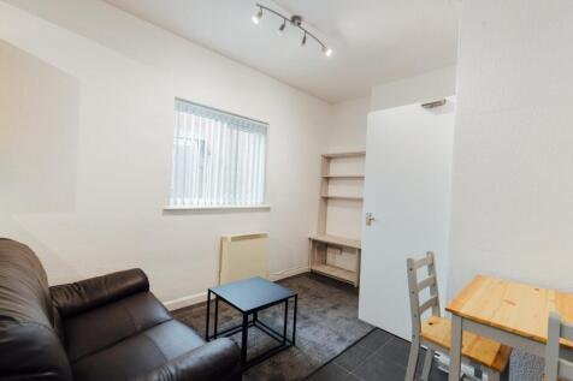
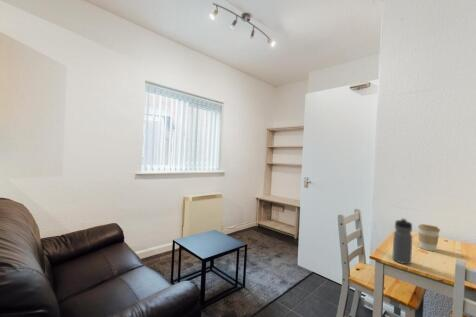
+ coffee cup [417,223,441,252]
+ water bottle [391,217,413,265]
